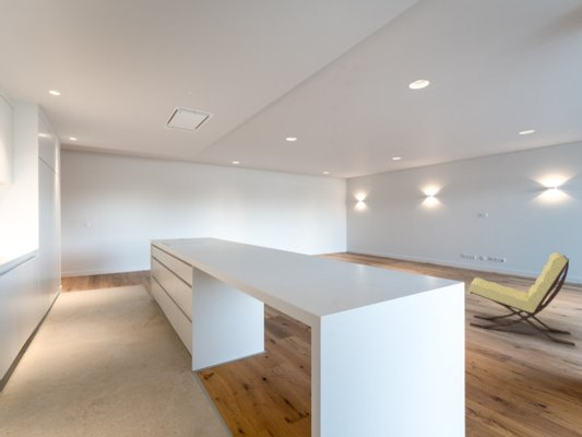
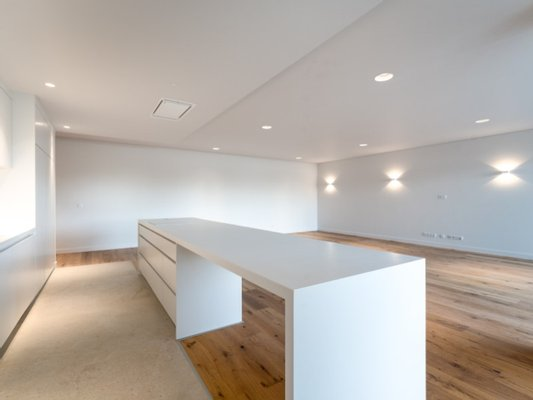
- lounge chair [467,251,577,347]
